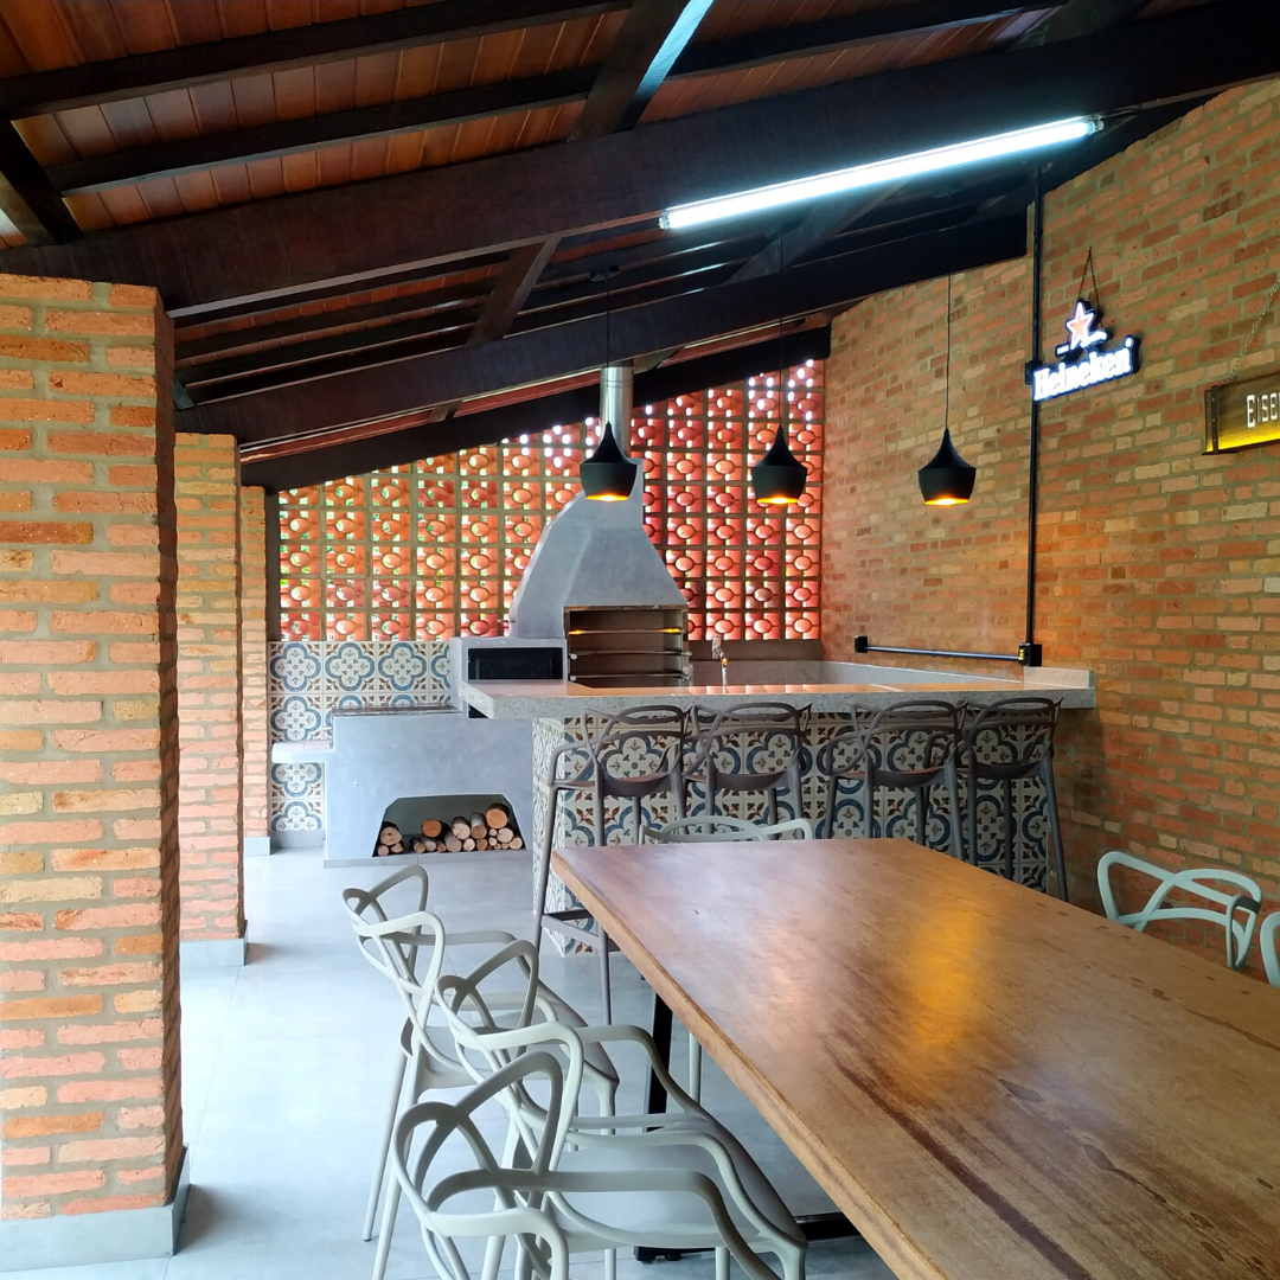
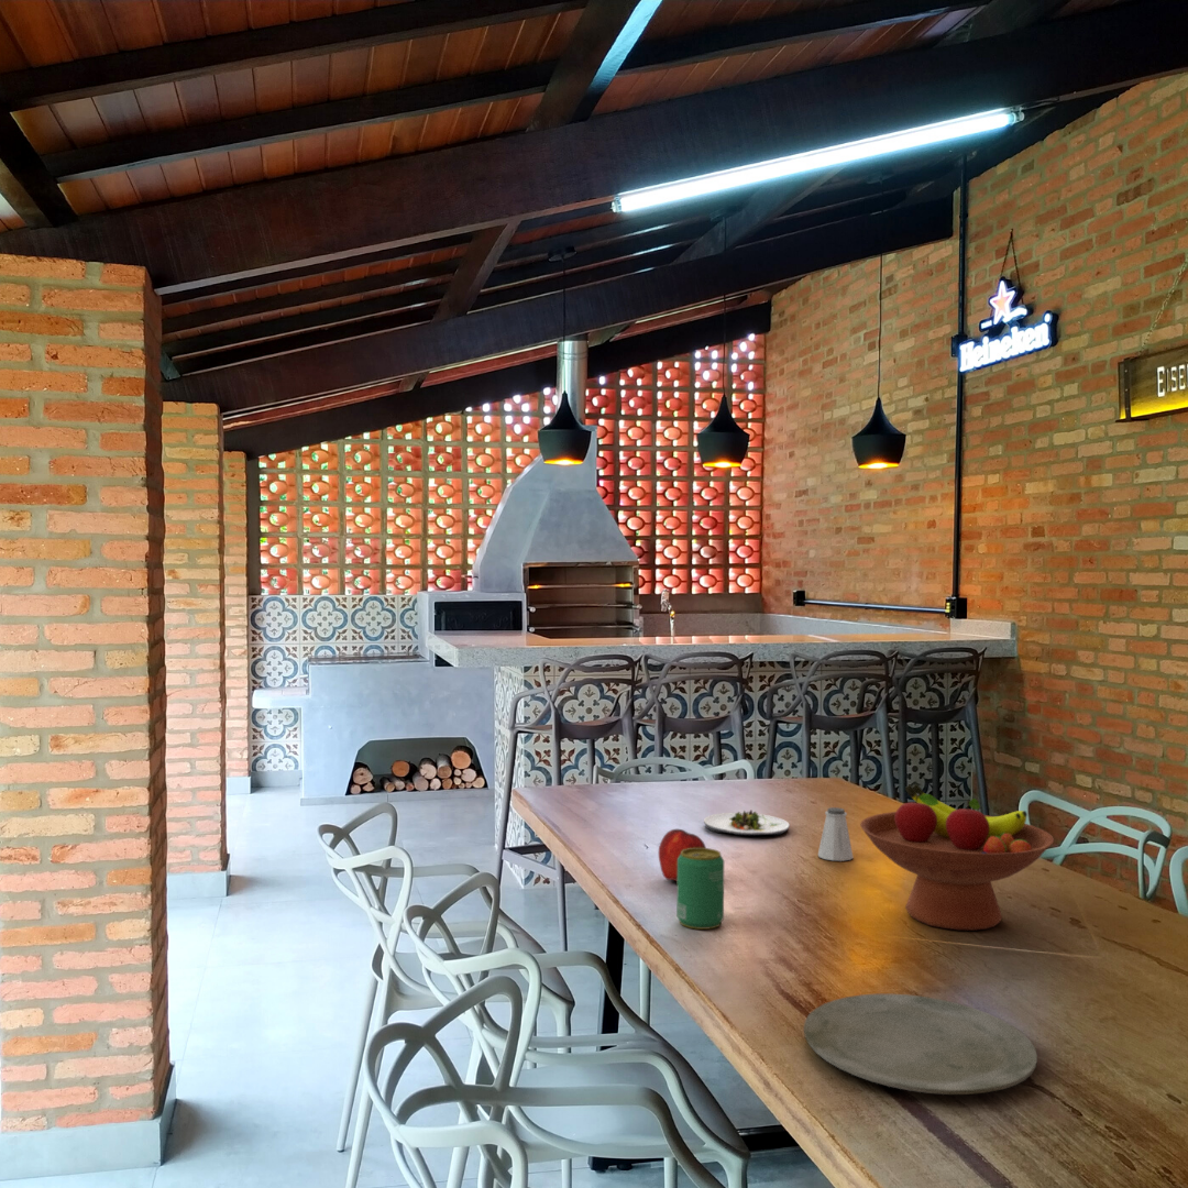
+ fruit bowl [859,783,1055,932]
+ salad plate [703,809,791,837]
+ apple [658,828,707,883]
+ plate [803,993,1038,1096]
+ saltshaker [817,806,854,862]
+ beverage can [675,847,725,931]
